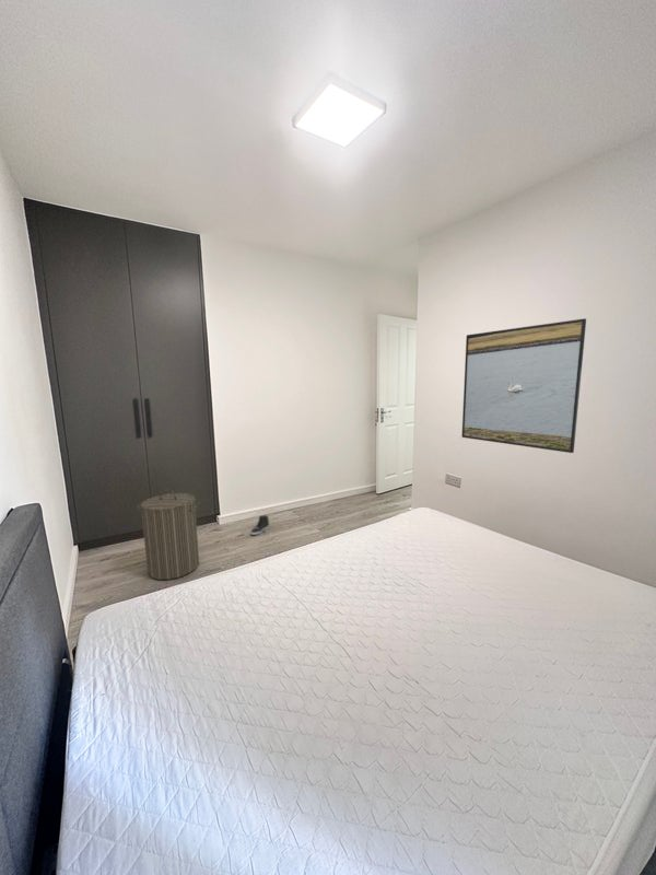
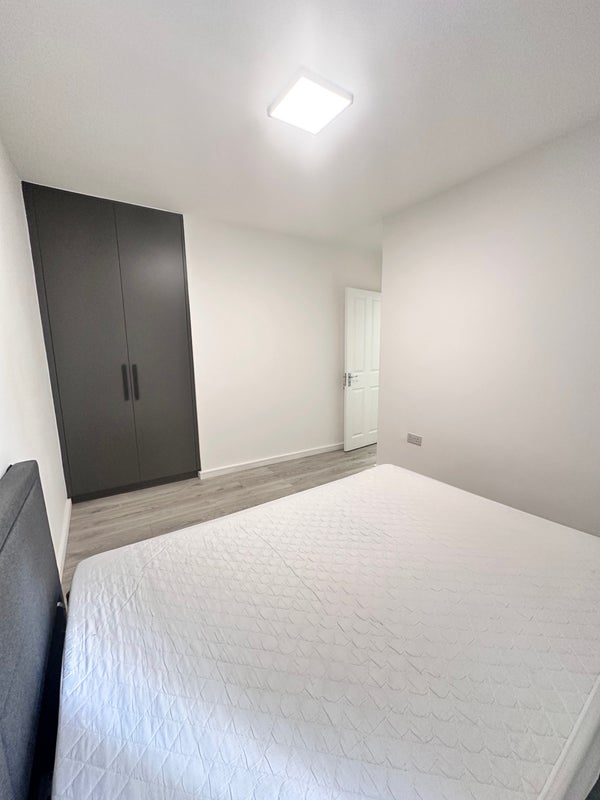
- sneaker [249,514,270,536]
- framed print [461,317,587,454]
- laundry hamper [137,488,201,581]
